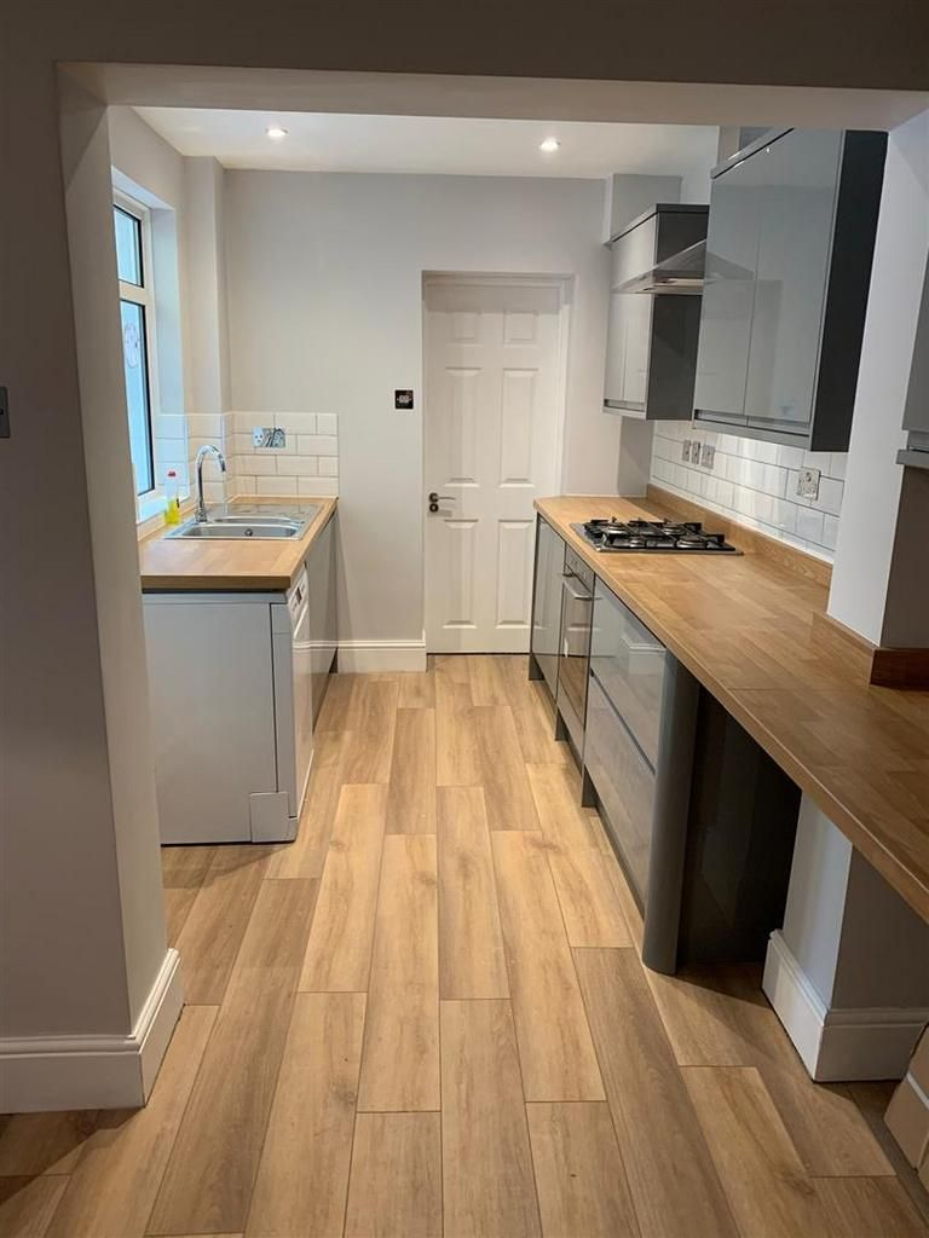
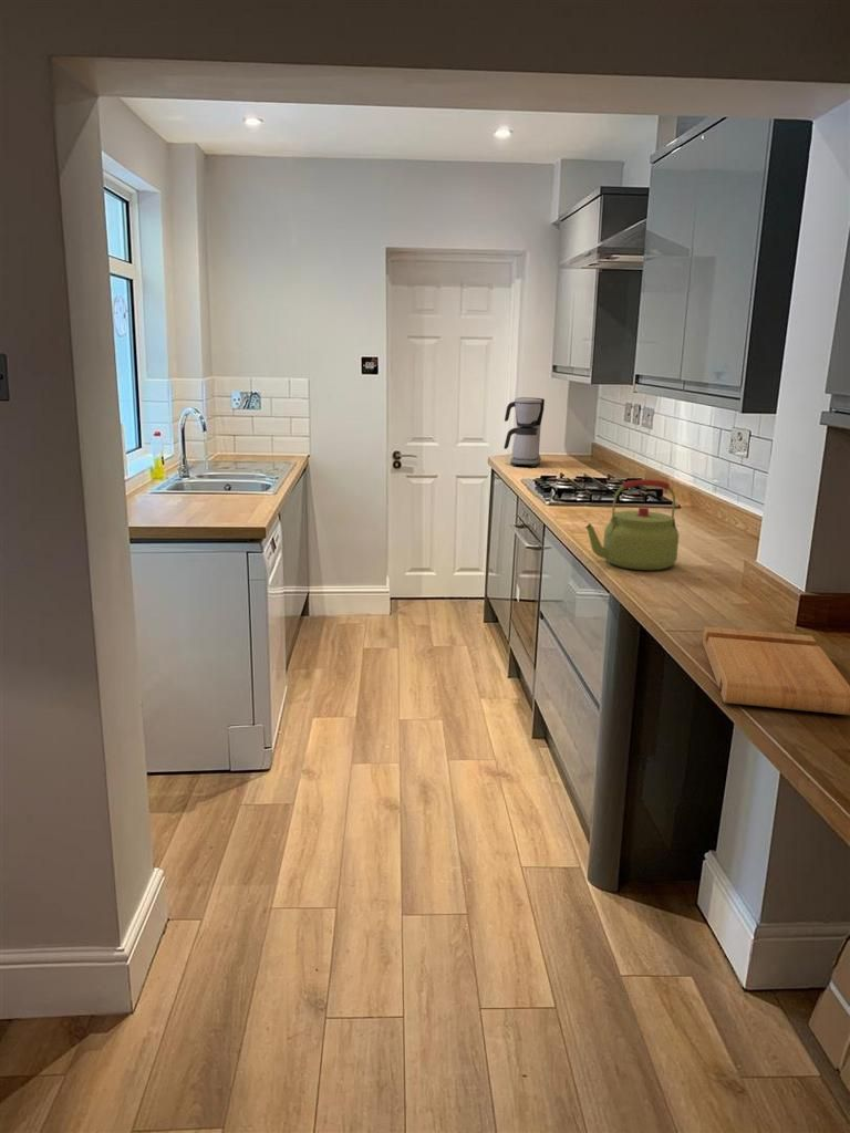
+ coffee maker [504,396,546,468]
+ cutting board [702,626,850,716]
+ kettle [584,478,680,571]
